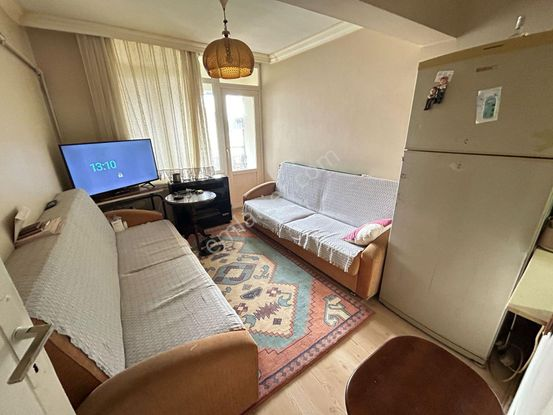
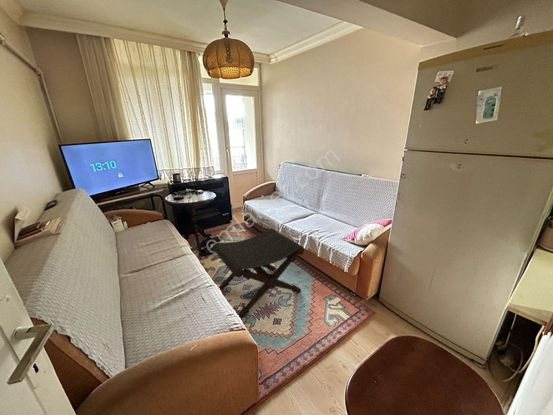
+ footstool [212,227,305,320]
